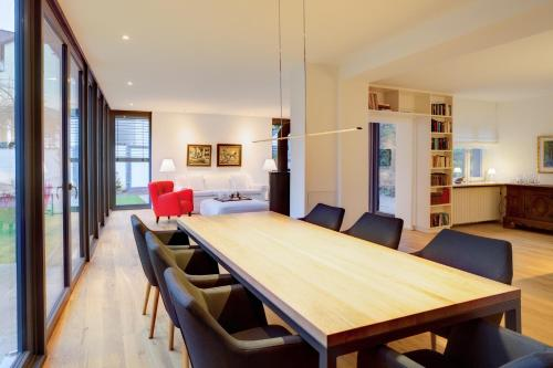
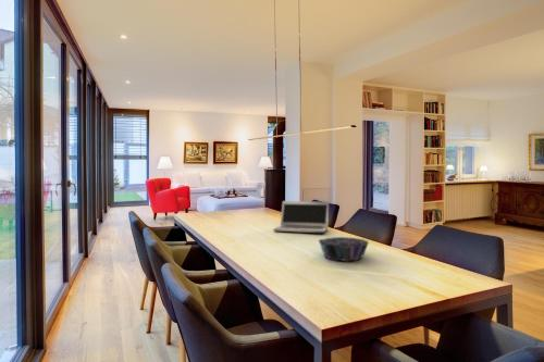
+ laptop [272,200,330,234]
+ decorative bowl [318,236,370,262]
